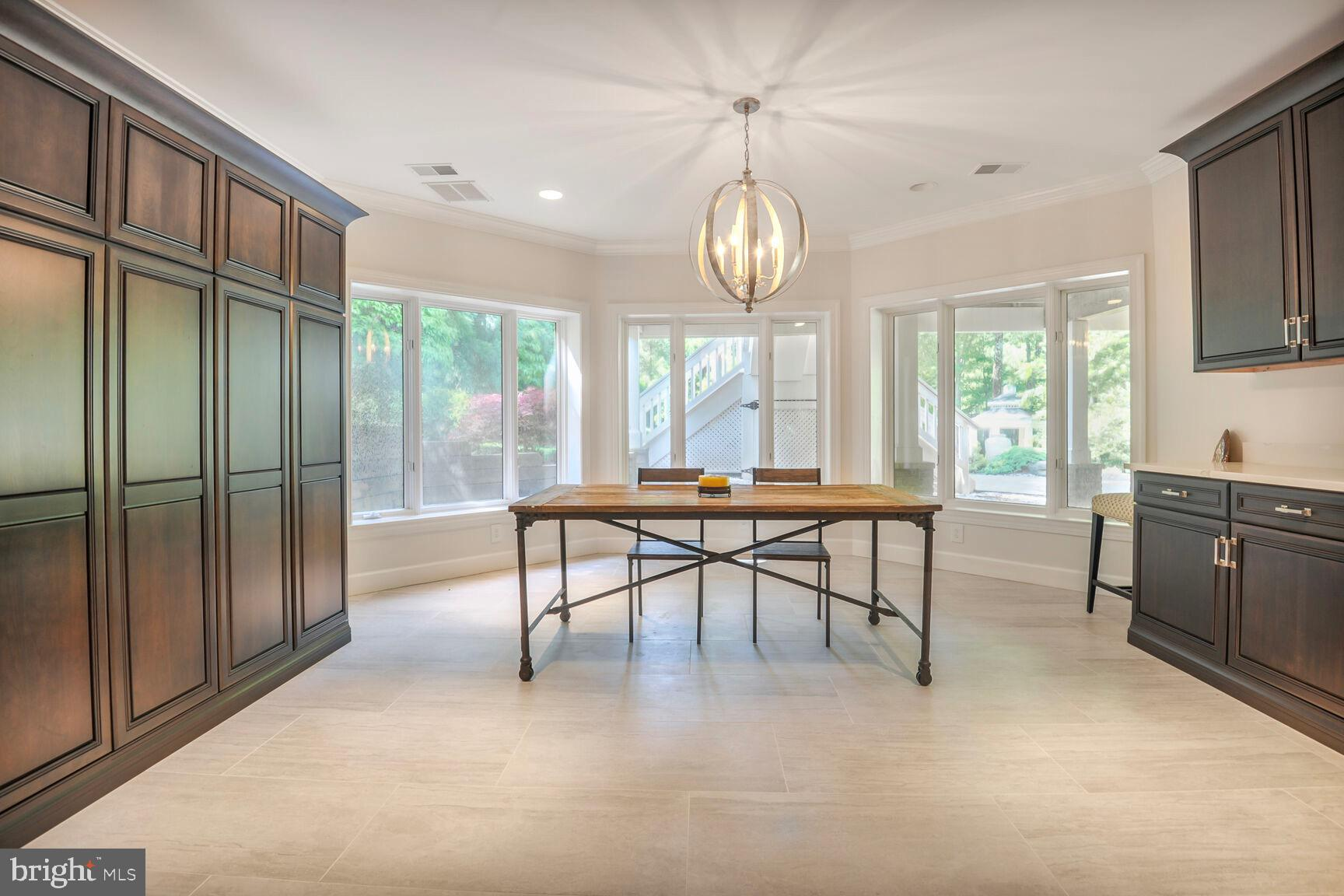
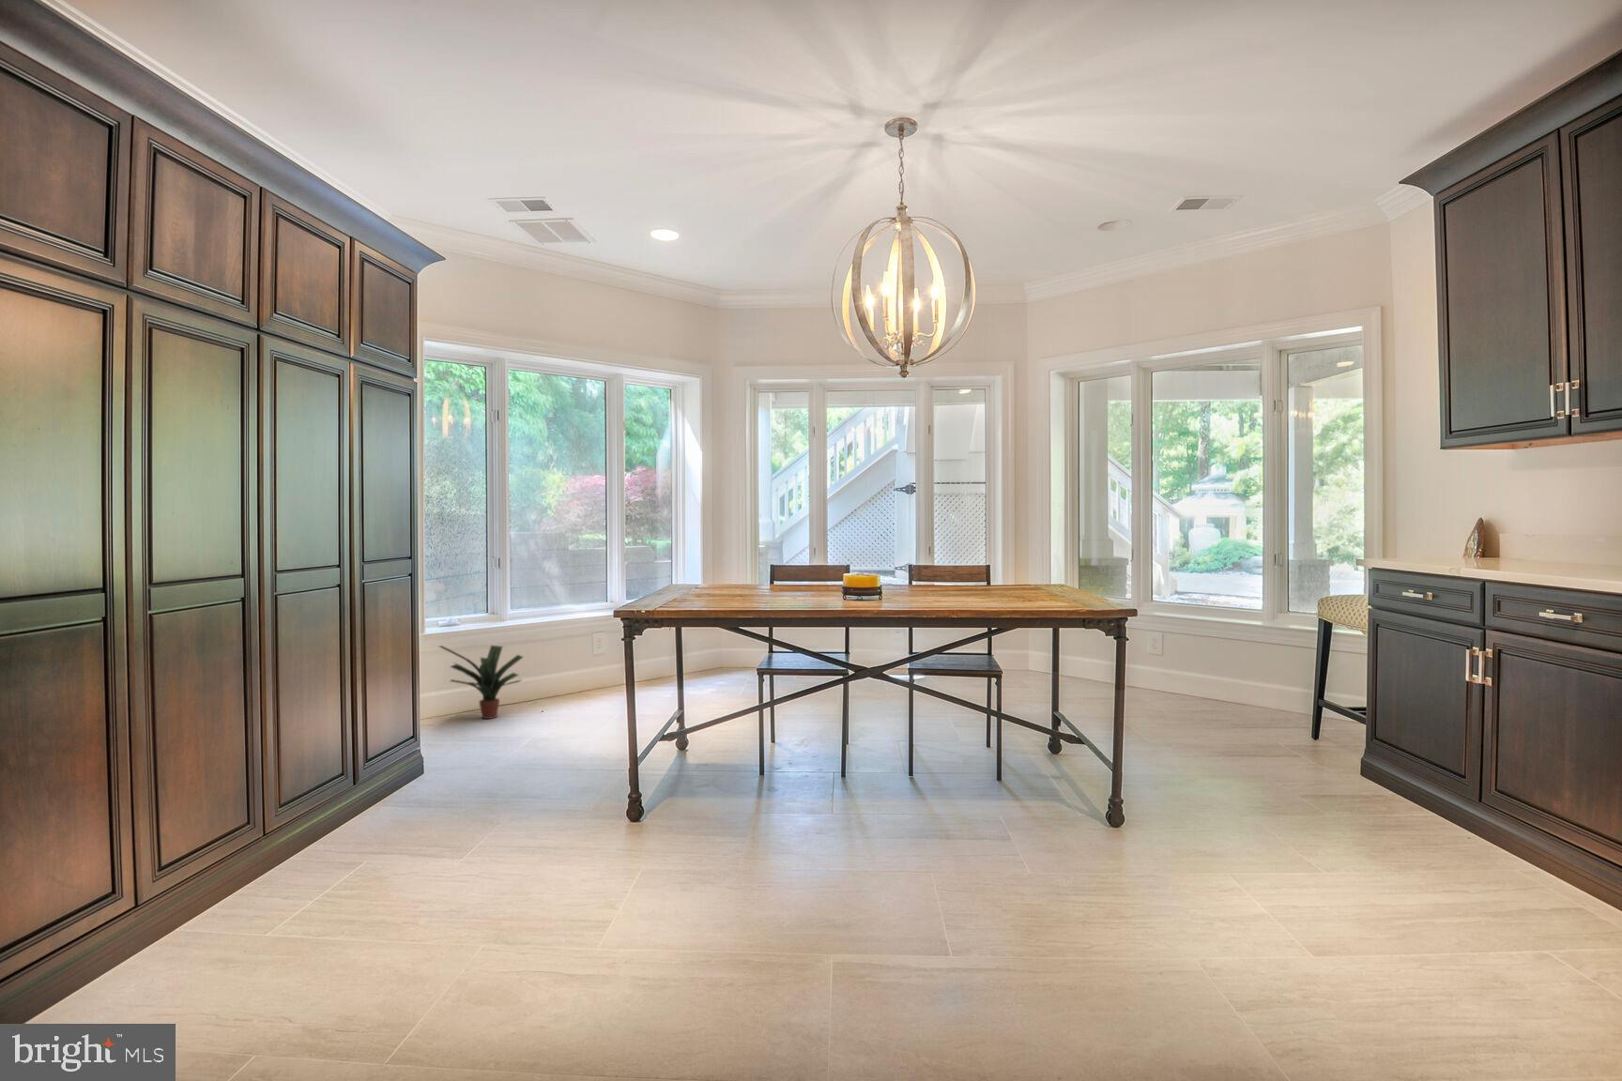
+ potted plant [438,644,525,720]
